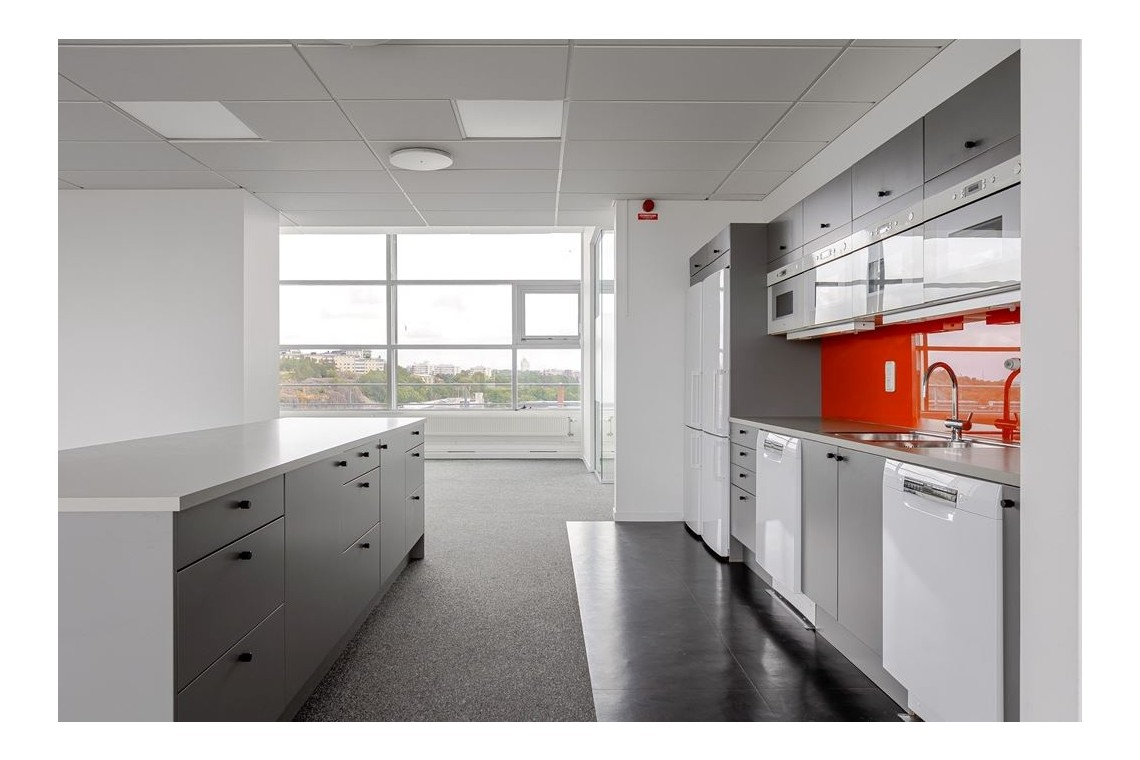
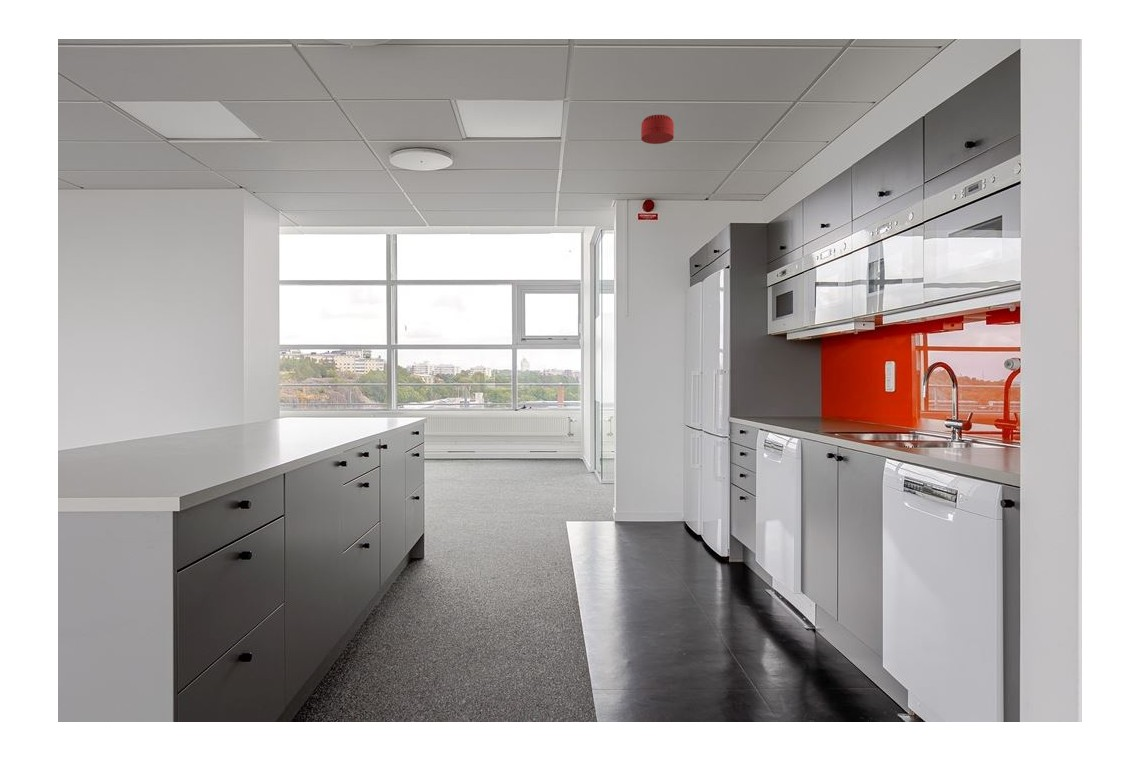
+ smoke detector [640,114,675,145]
